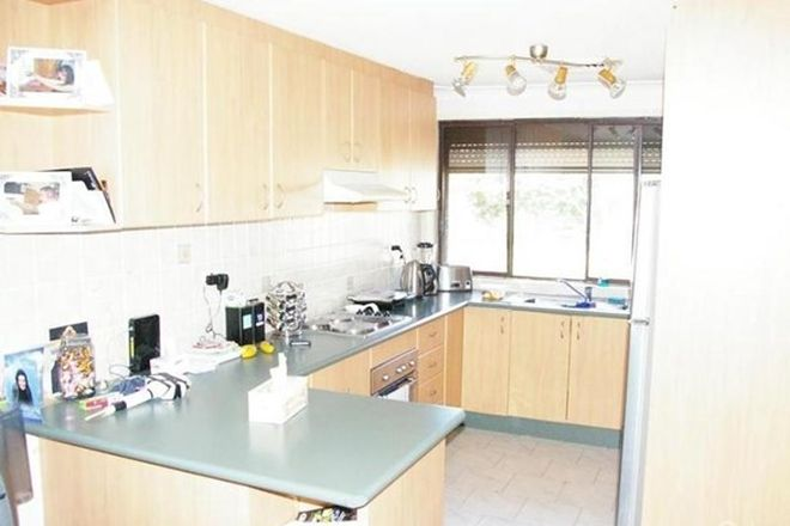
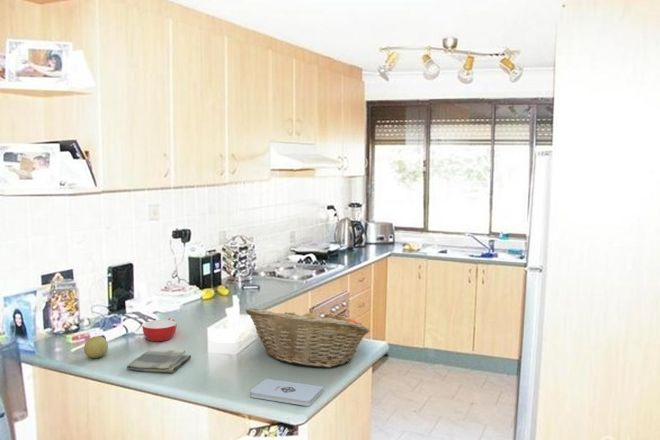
+ fruit basket [245,305,371,368]
+ bowl [141,317,178,342]
+ apple [83,336,109,359]
+ dish towel [126,349,192,374]
+ notepad [249,378,324,407]
